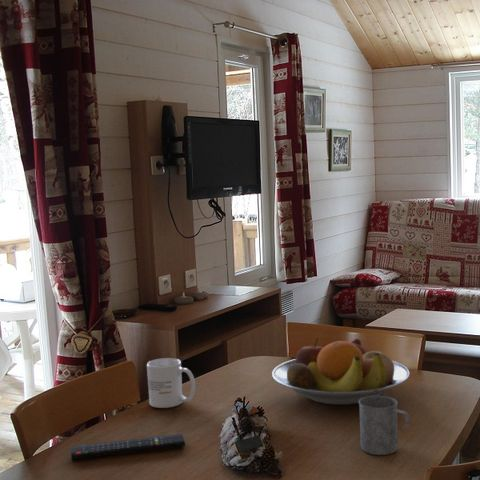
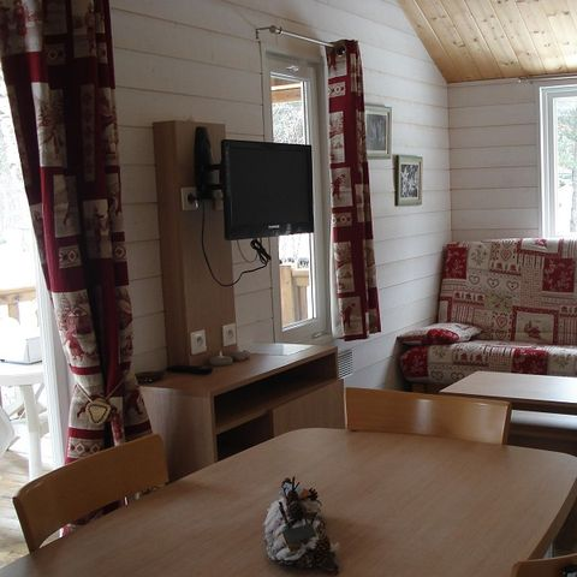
- mug [146,357,196,409]
- mug [358,395,411,456]
- remote control [70,433,186,460]
- fruit bowl [271,338,410,406]
